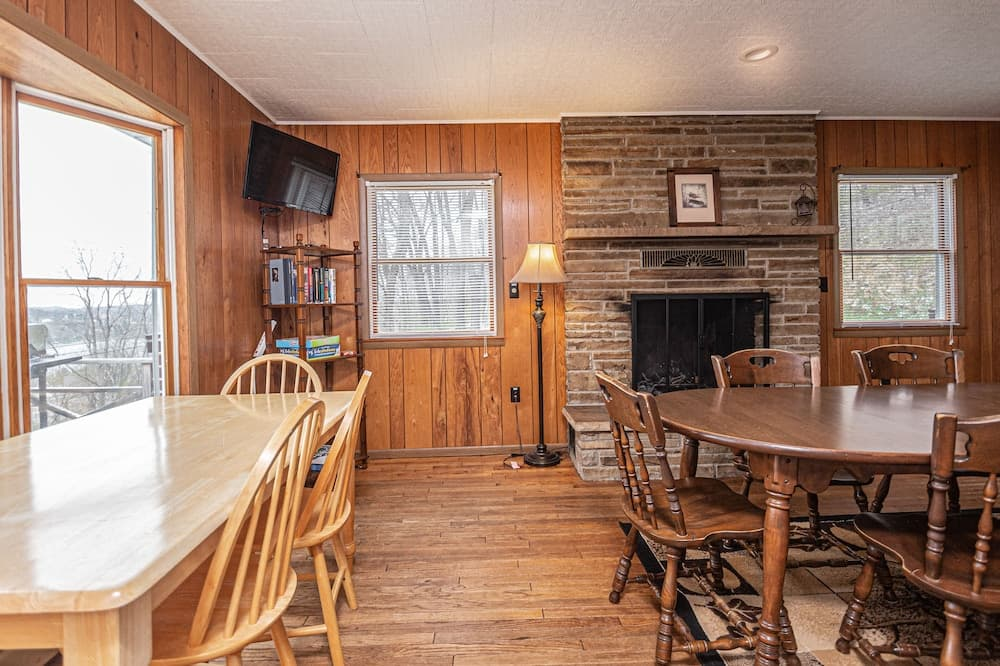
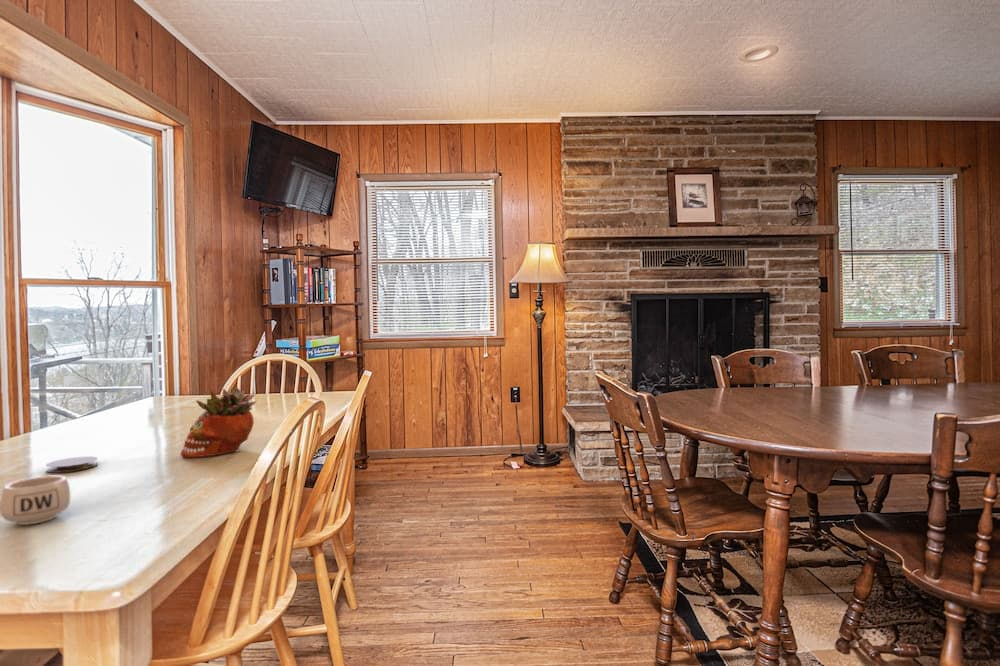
+ succulent planter [180,386,258,458]
+ coaster [45,456,99,474]
+ mug [0,474,72,526]
